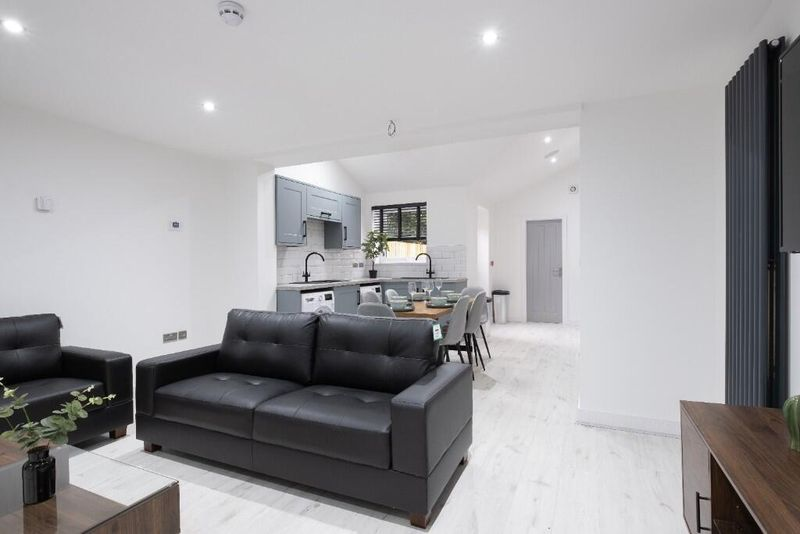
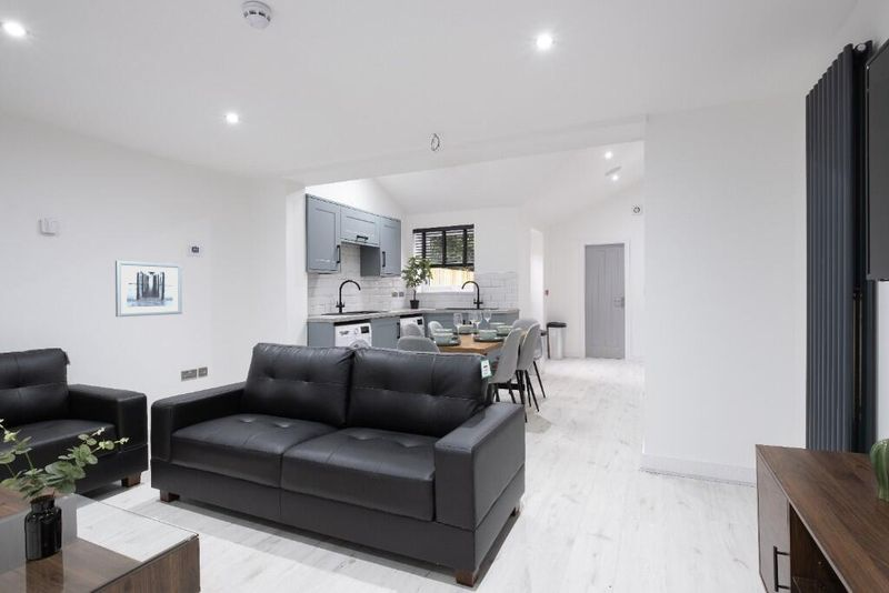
+ wall art [114,260,183,318]
